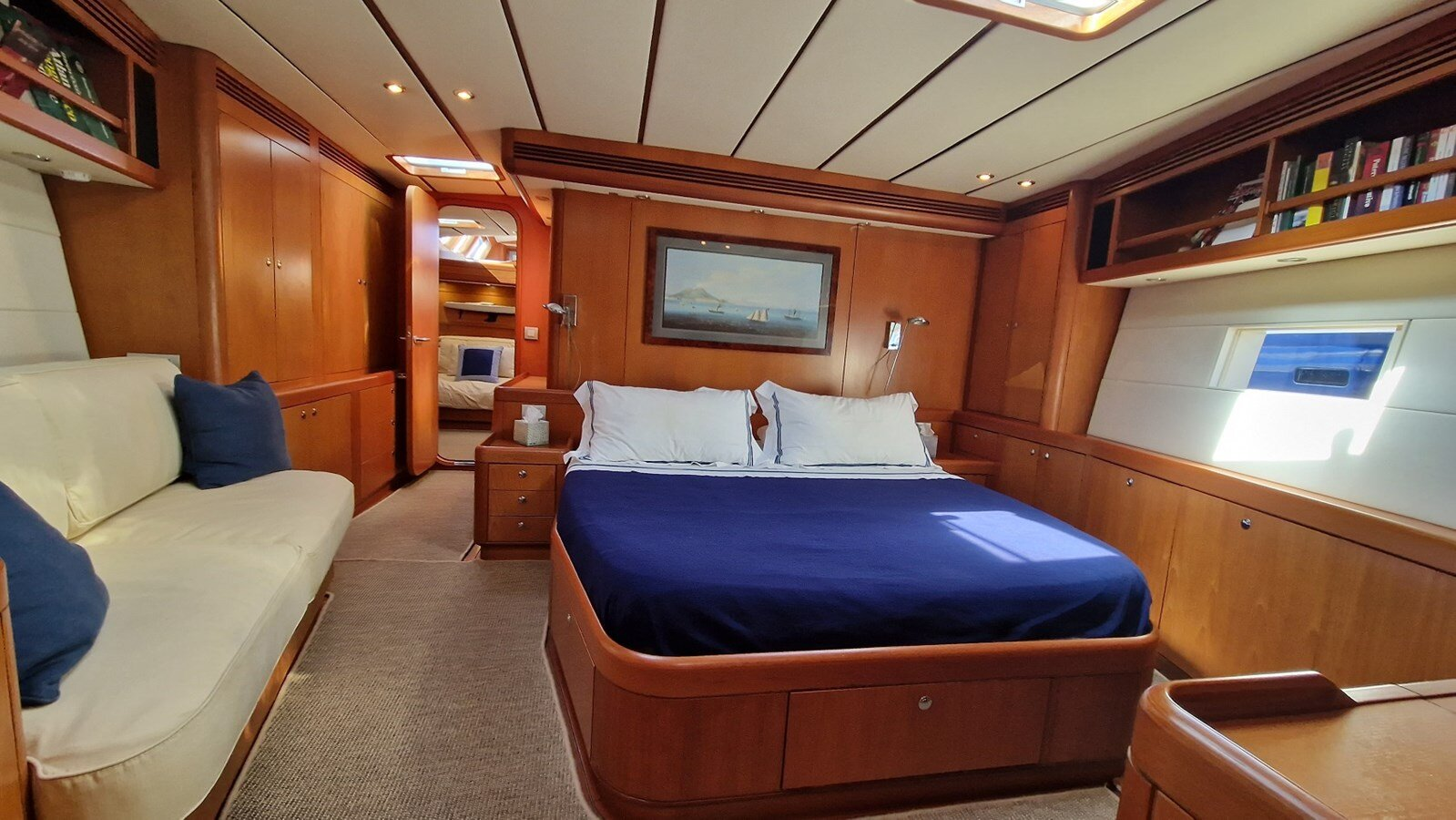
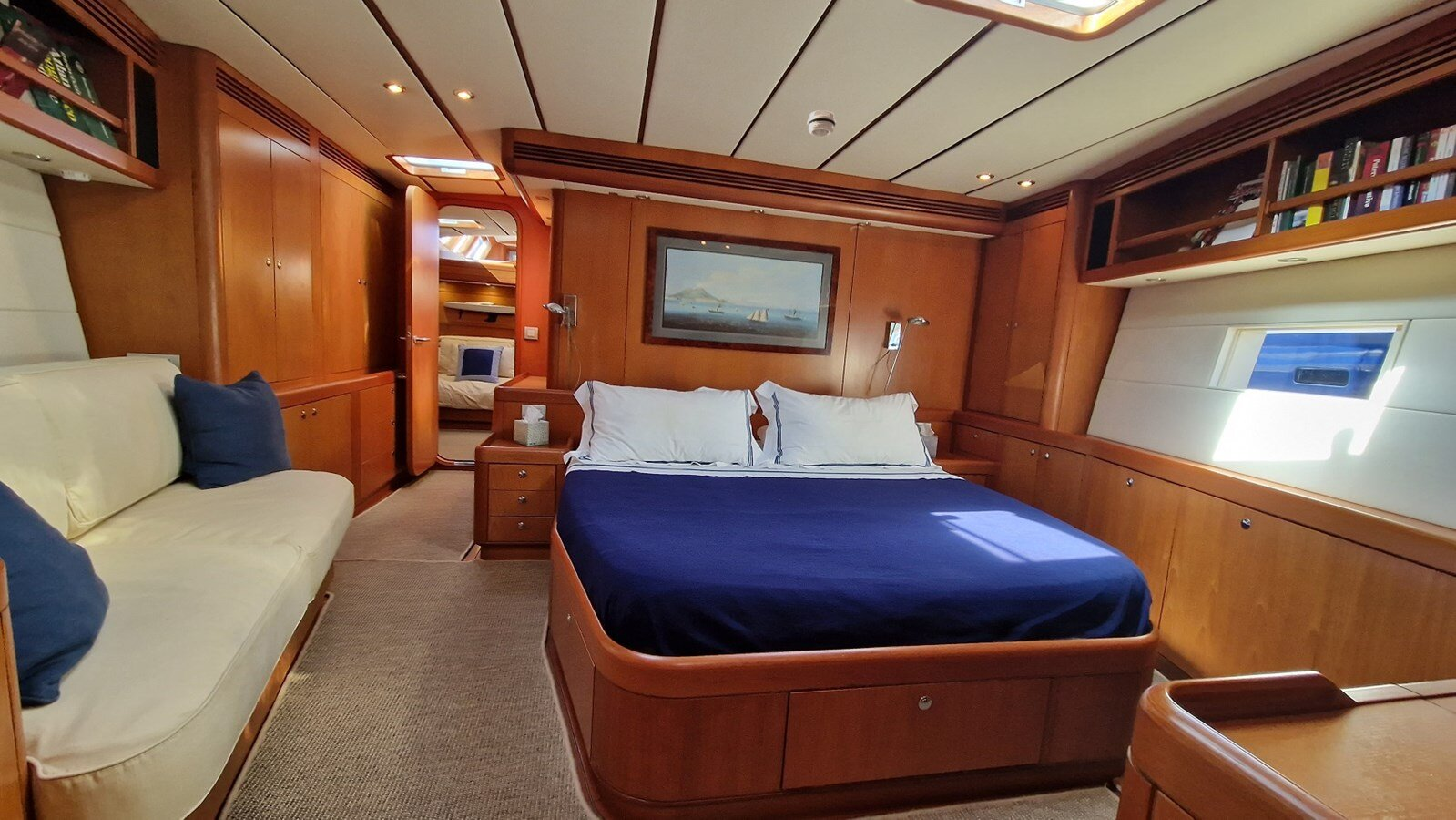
+ smoke detector [807,109,837,138]
